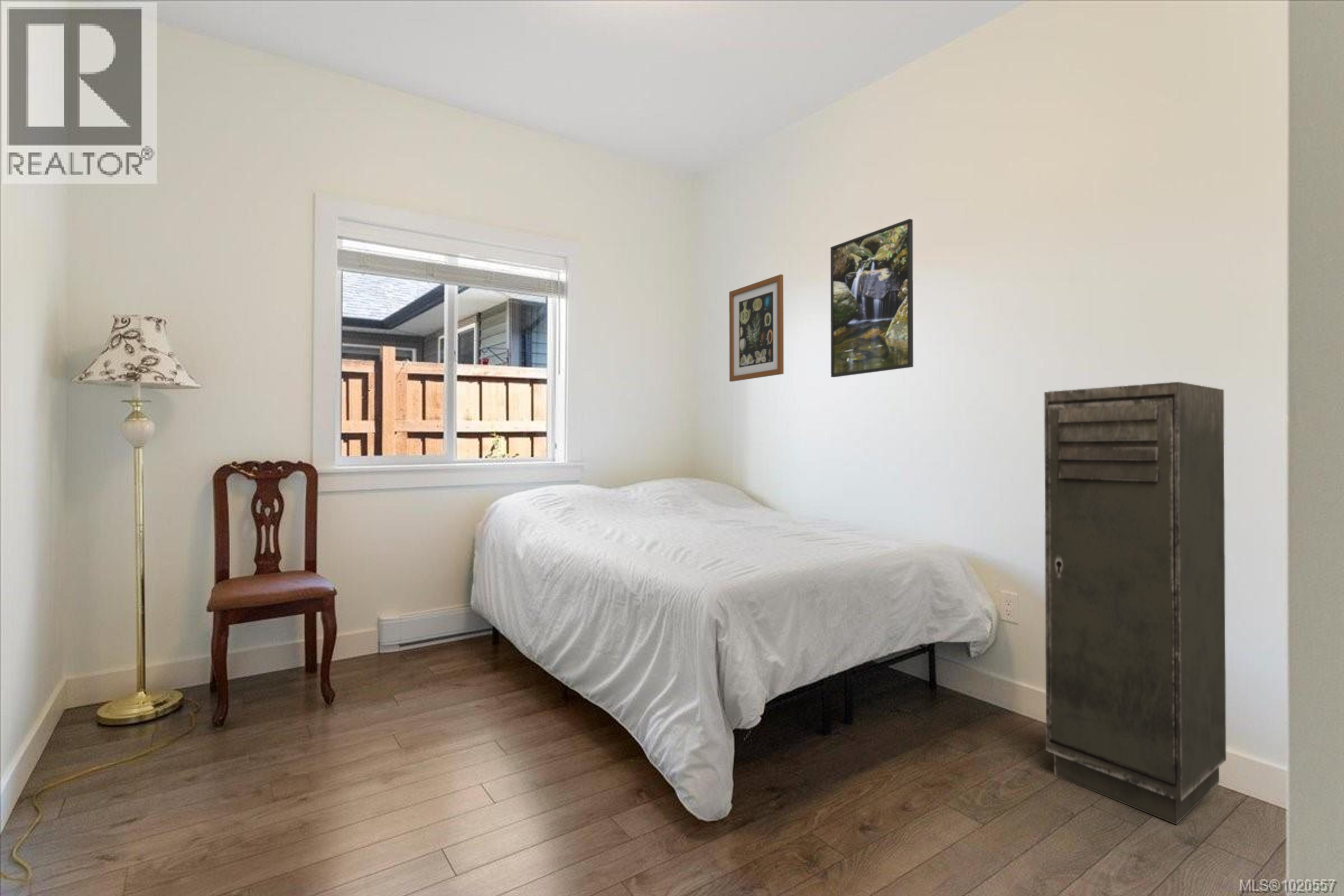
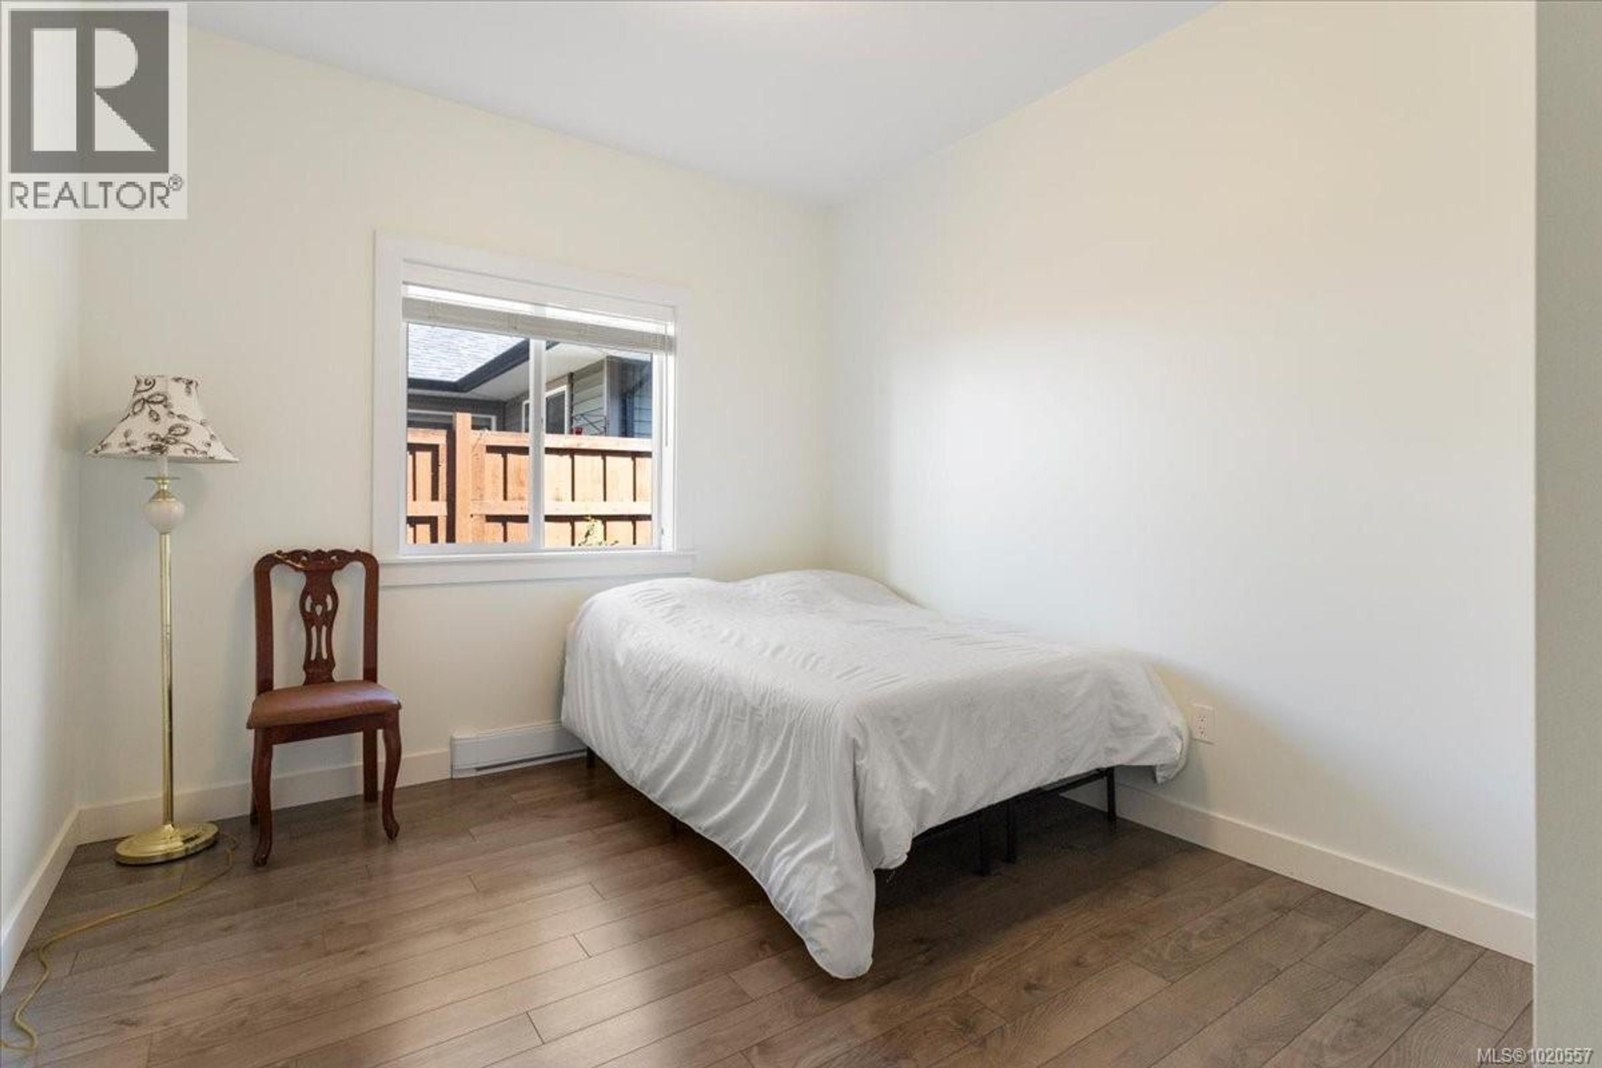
- storage cabinet [1044,381,1226,825]
- wall art [729,274,784,382]
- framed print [830,218,914,378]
